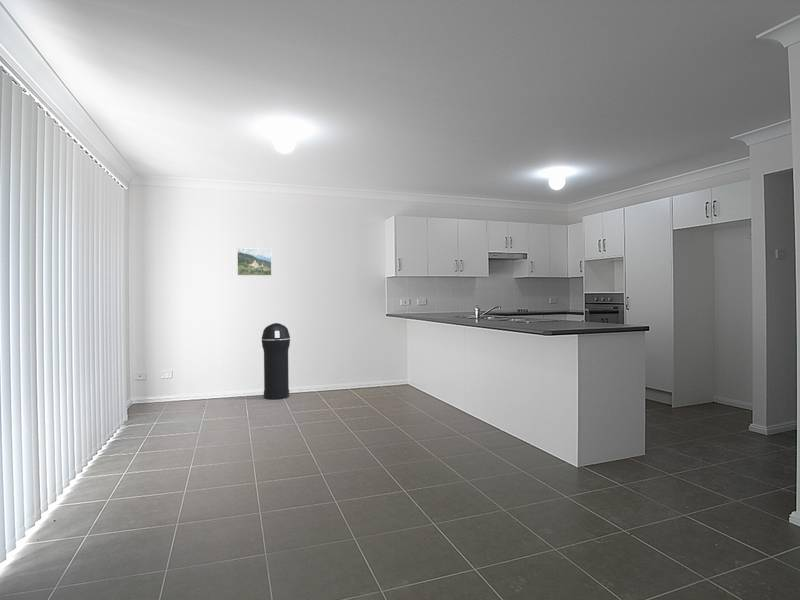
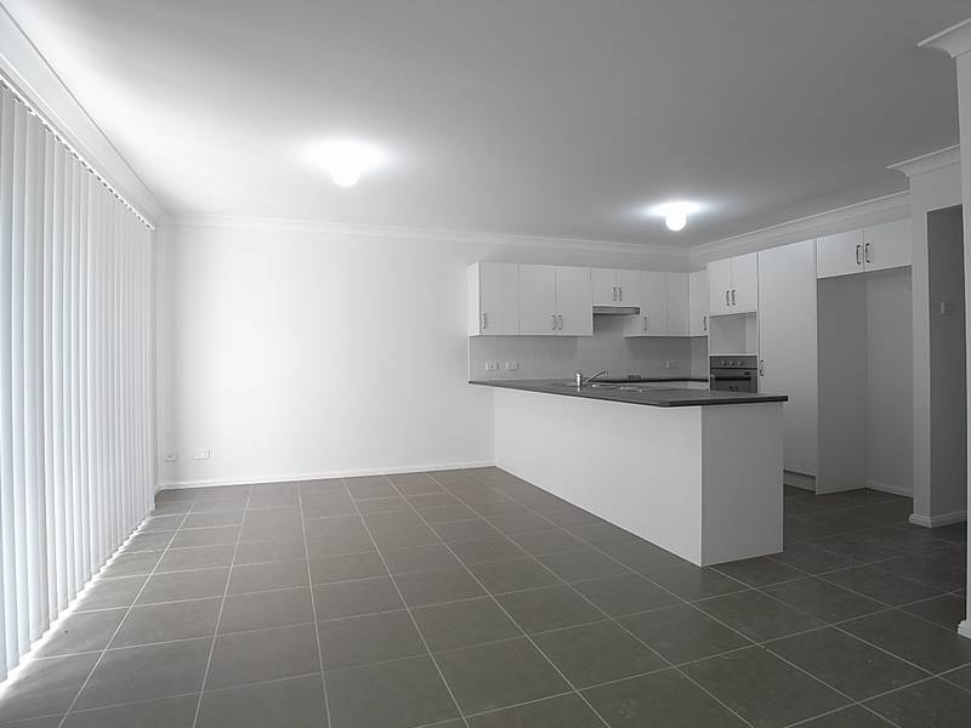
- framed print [236,247,273,277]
- trash can [261,322,291,400]
